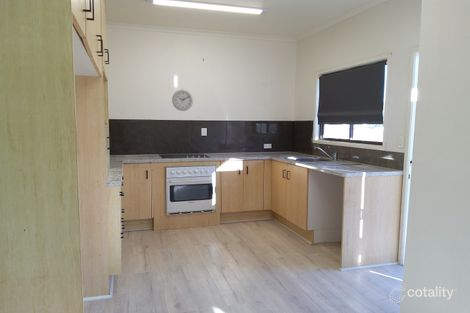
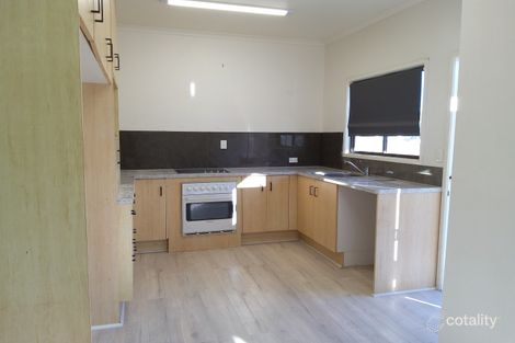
- wall clock [171,89,194,112]
